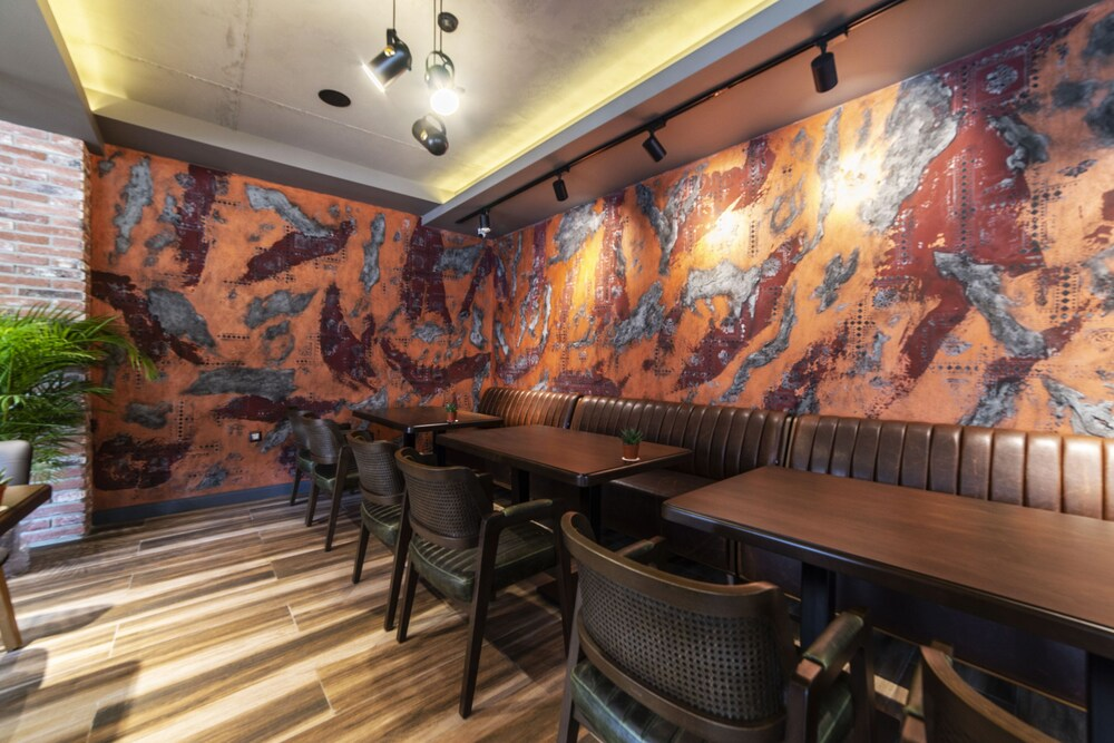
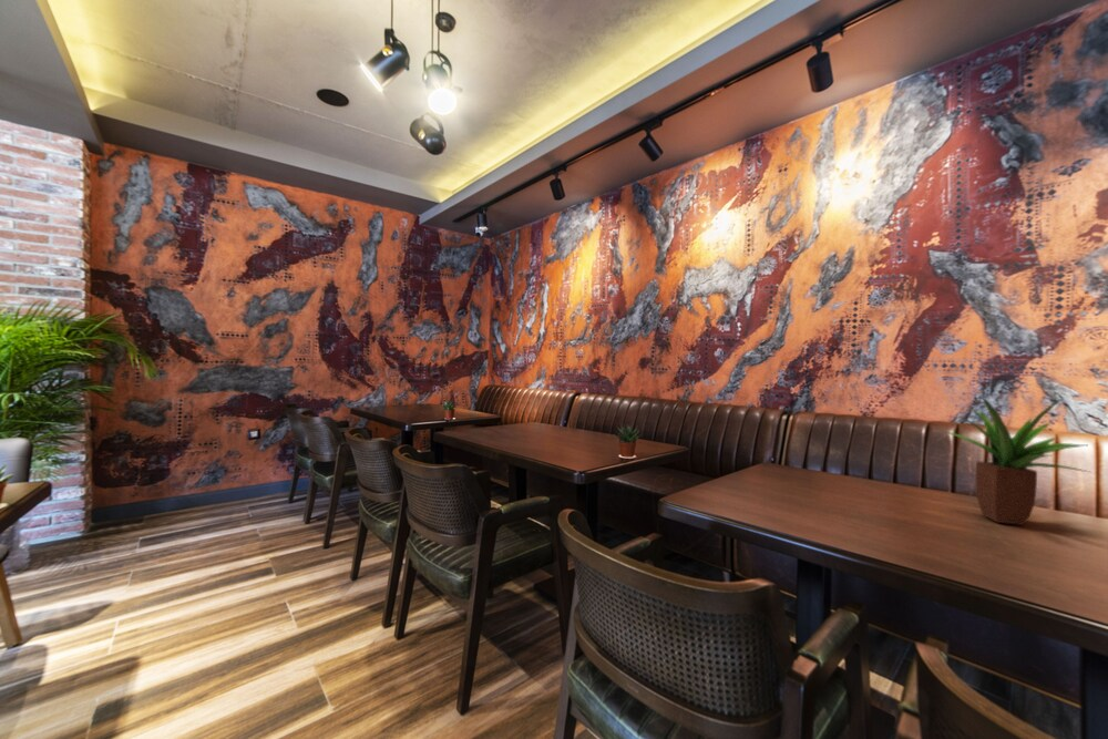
+ potted plant [938,394,1090,526]
